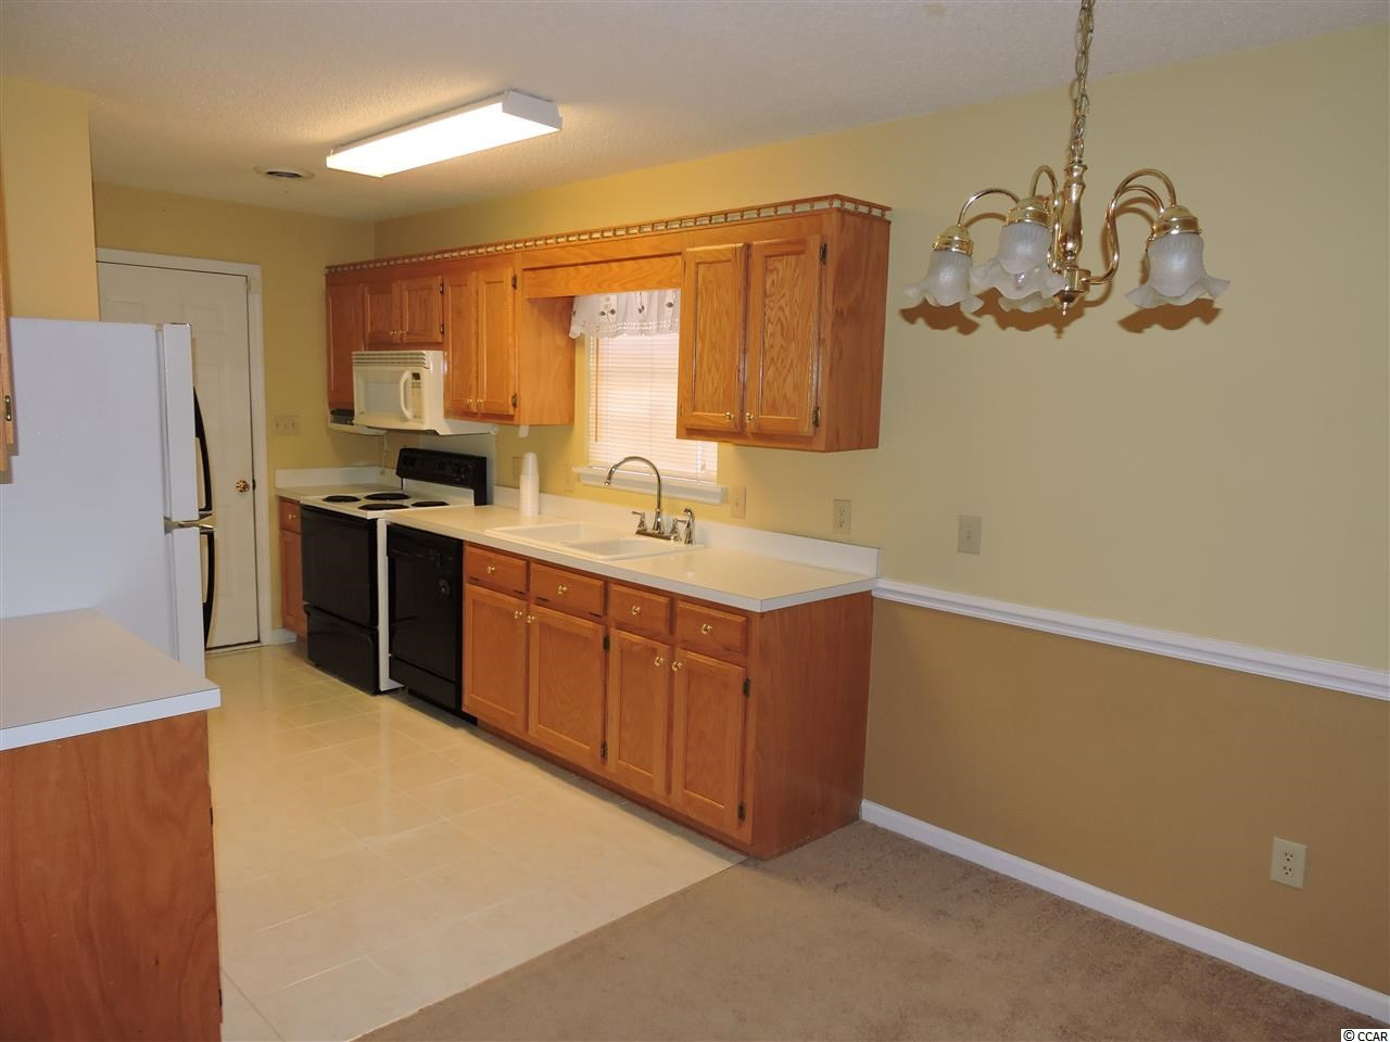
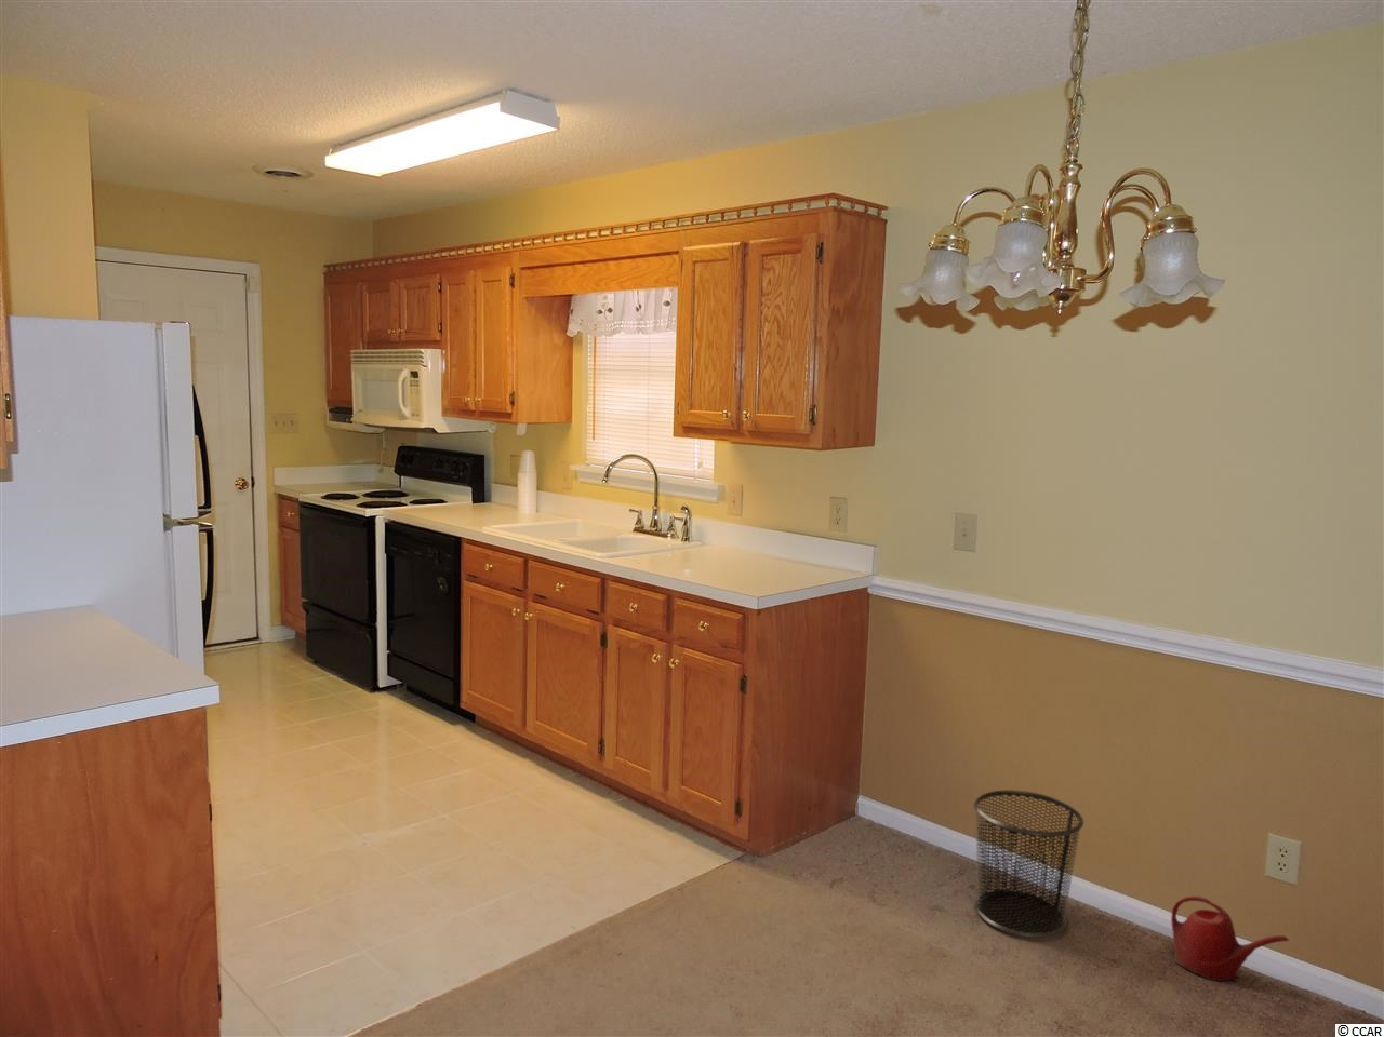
+ waste bin [973,790,1084,939]
+ watering can [1170,895,1290,983]
